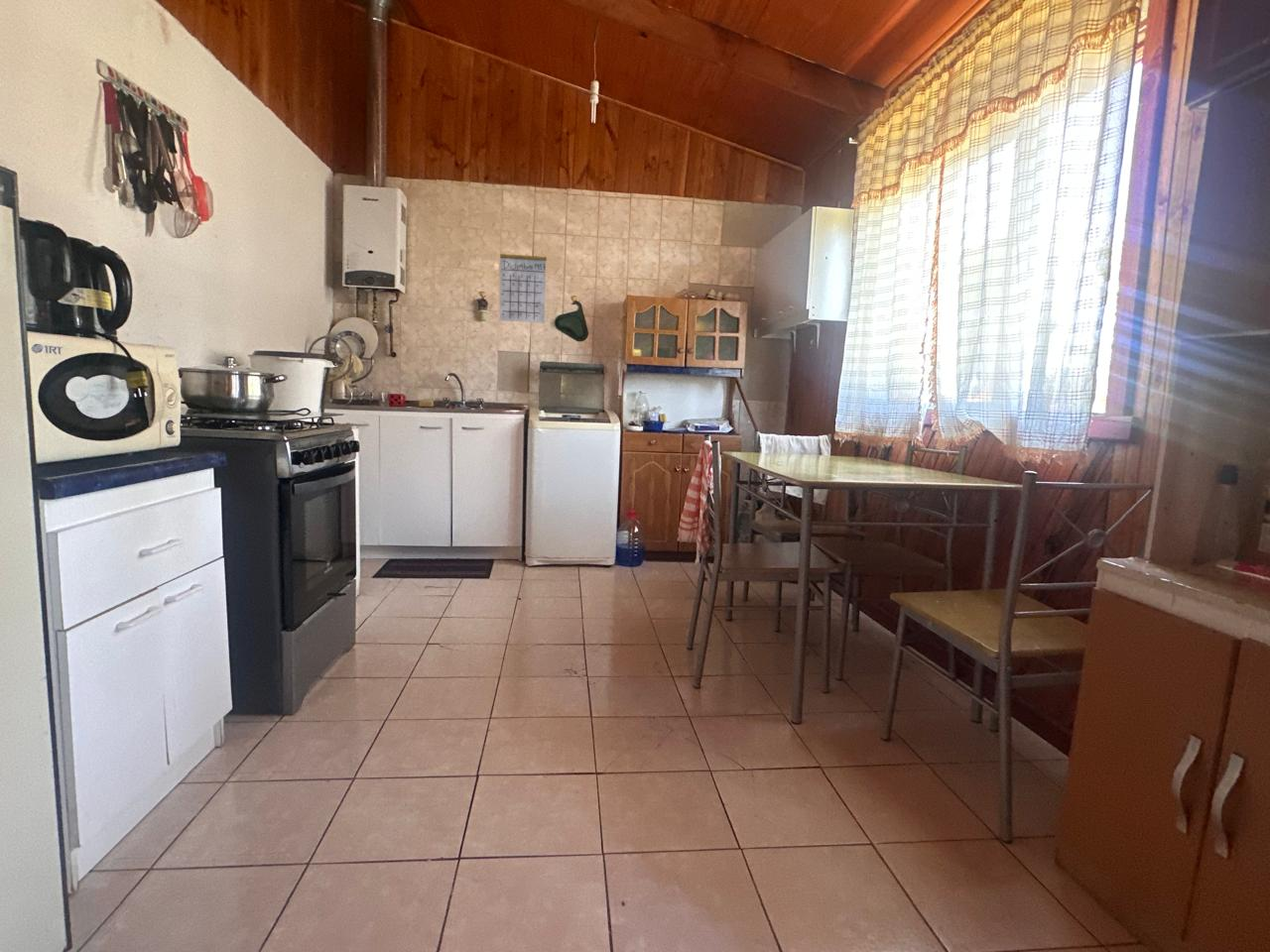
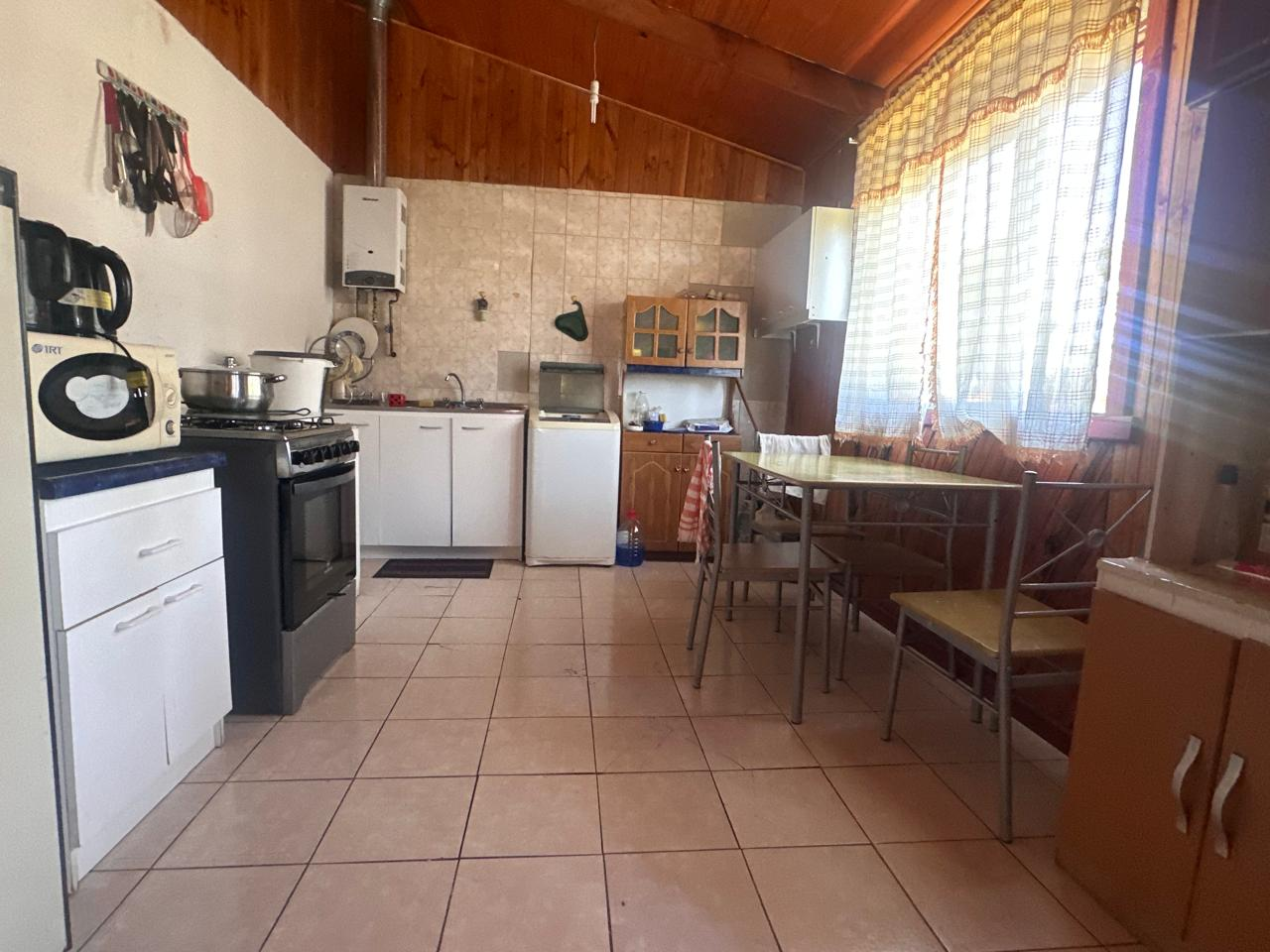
- calendar [498,239,548,324]
